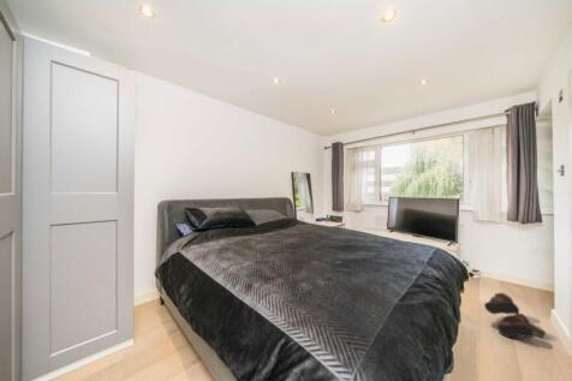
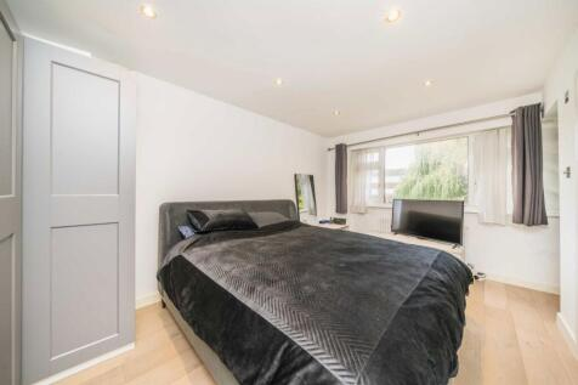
- boots [483,292,547,339]
